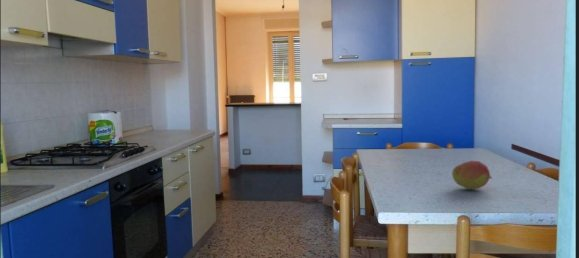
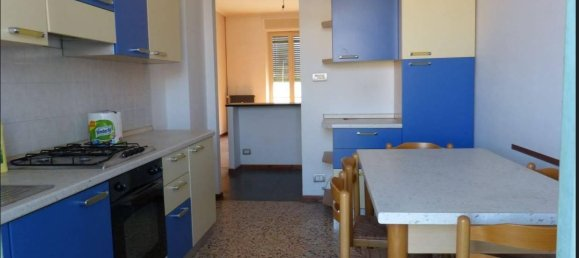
- fruit [451,160,493,190]
